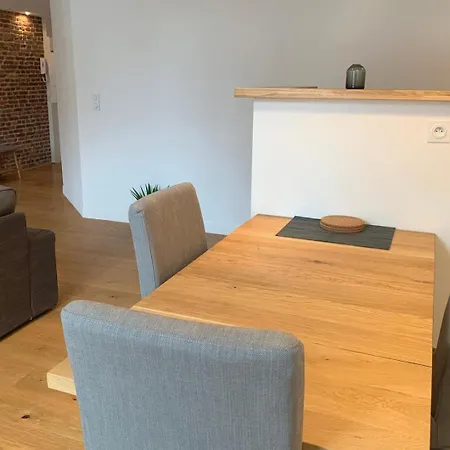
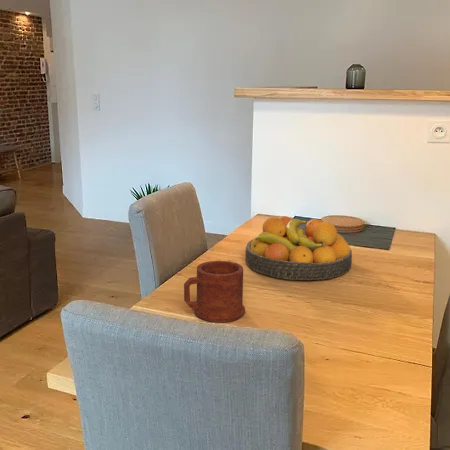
+ fruit bowl [244,215,353,281]
+ mug [183,260,246,323]
